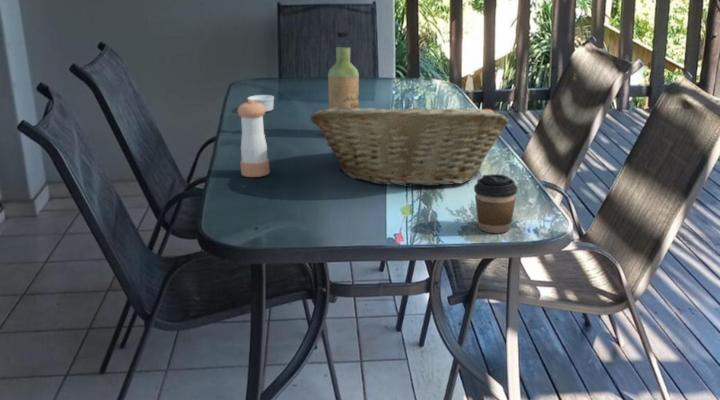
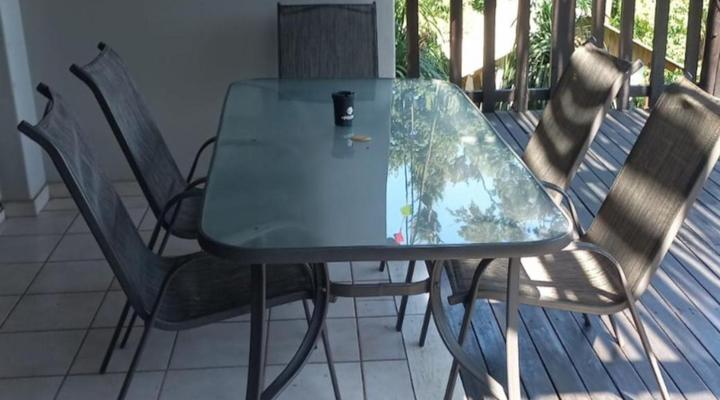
- ramekin [246,94,275,113]
- fruit basket [309,98,510,188]
- pepper shaker [236,100,271,178]
- bottle [327,31,360,109]
- coffee cup [473,173,518,234]
